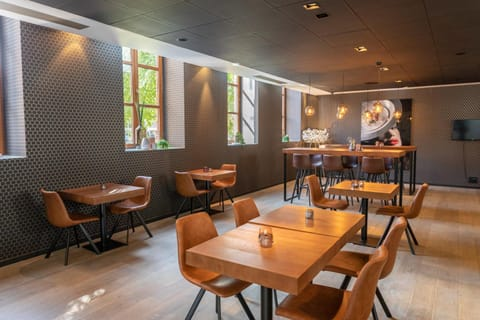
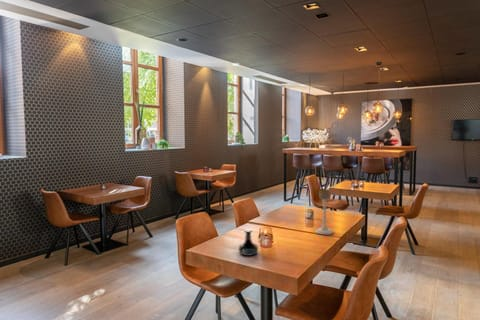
+ candle holder [315,188,335,235]
+ tequila bottle [238,228,259,257]
